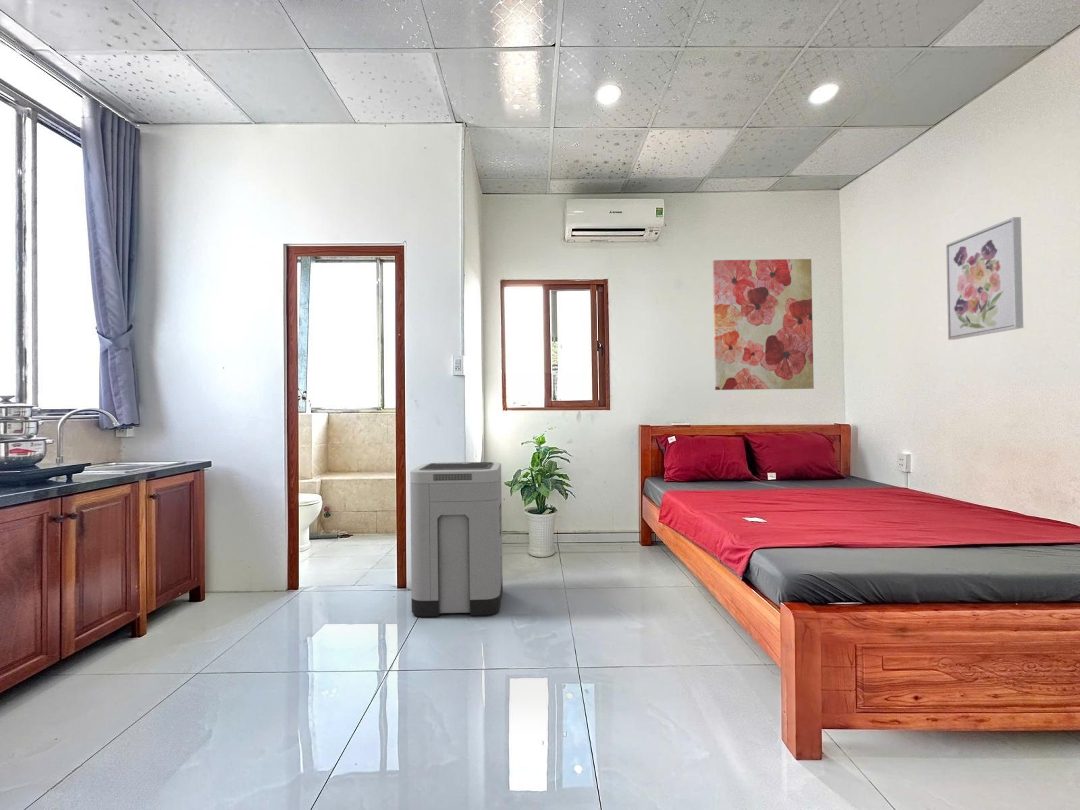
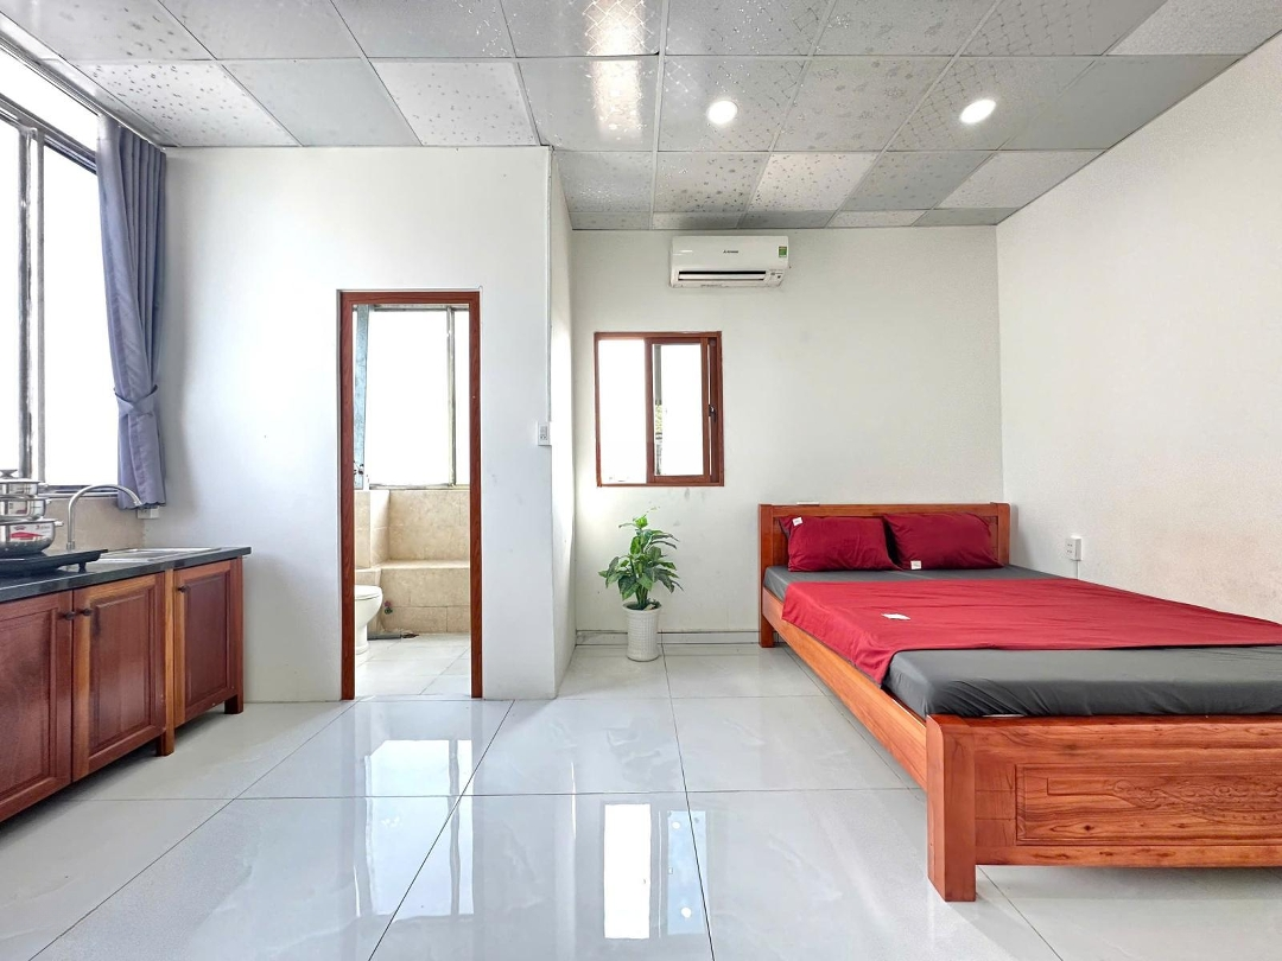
- wall art [945,216,1024,341]
- trash can [409,461,504,618]
- wall art [712,258,815,391]
